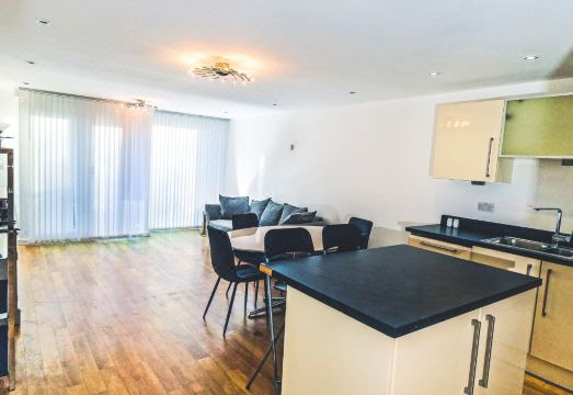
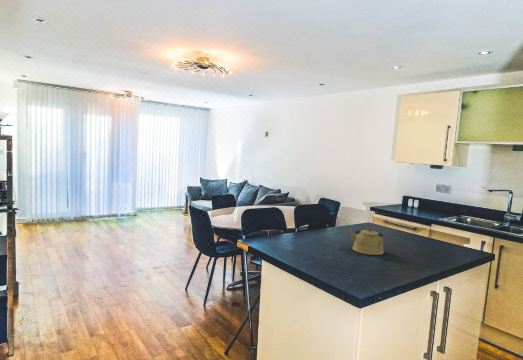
+ kettle [347,227,385,256]
